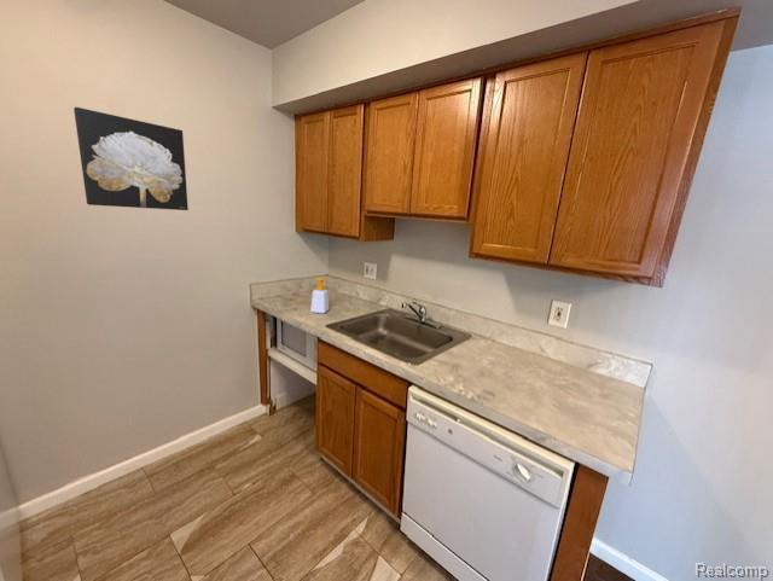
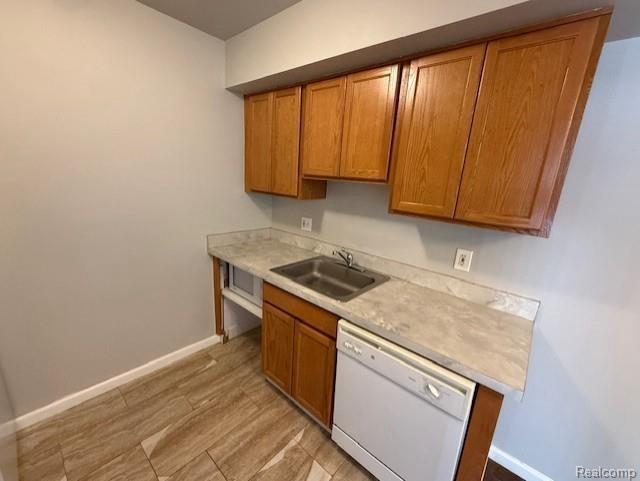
- soap bottle [309,277,336,314]
- wall art [72,106,190,211]
